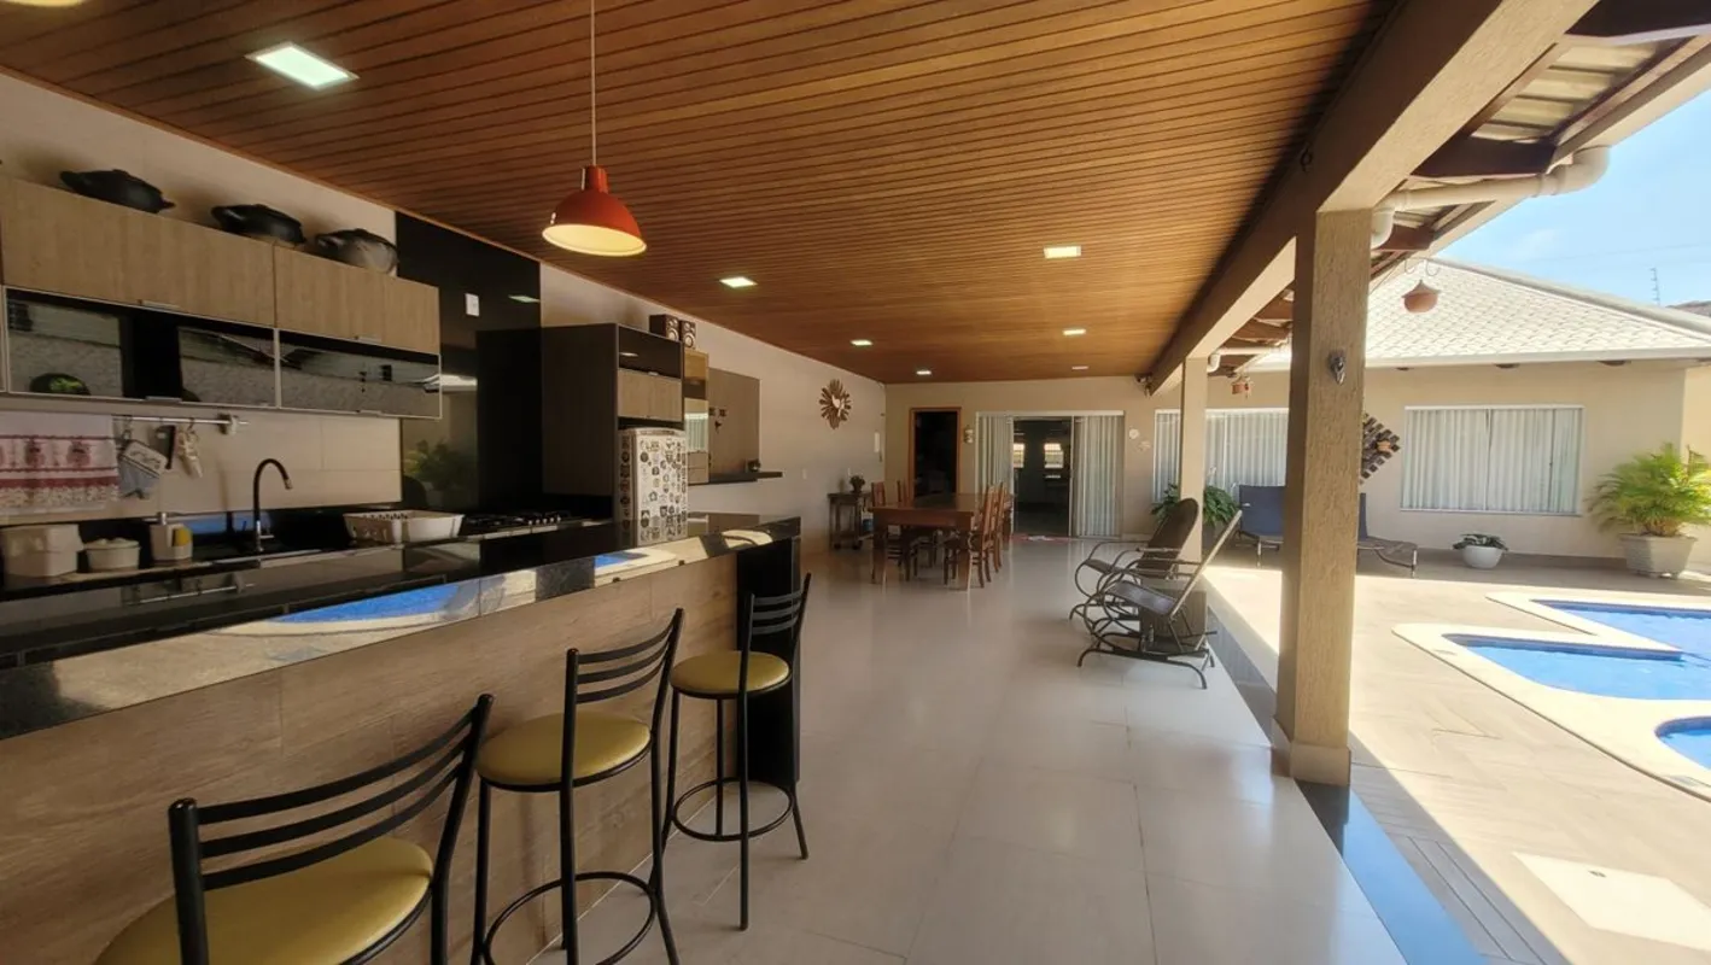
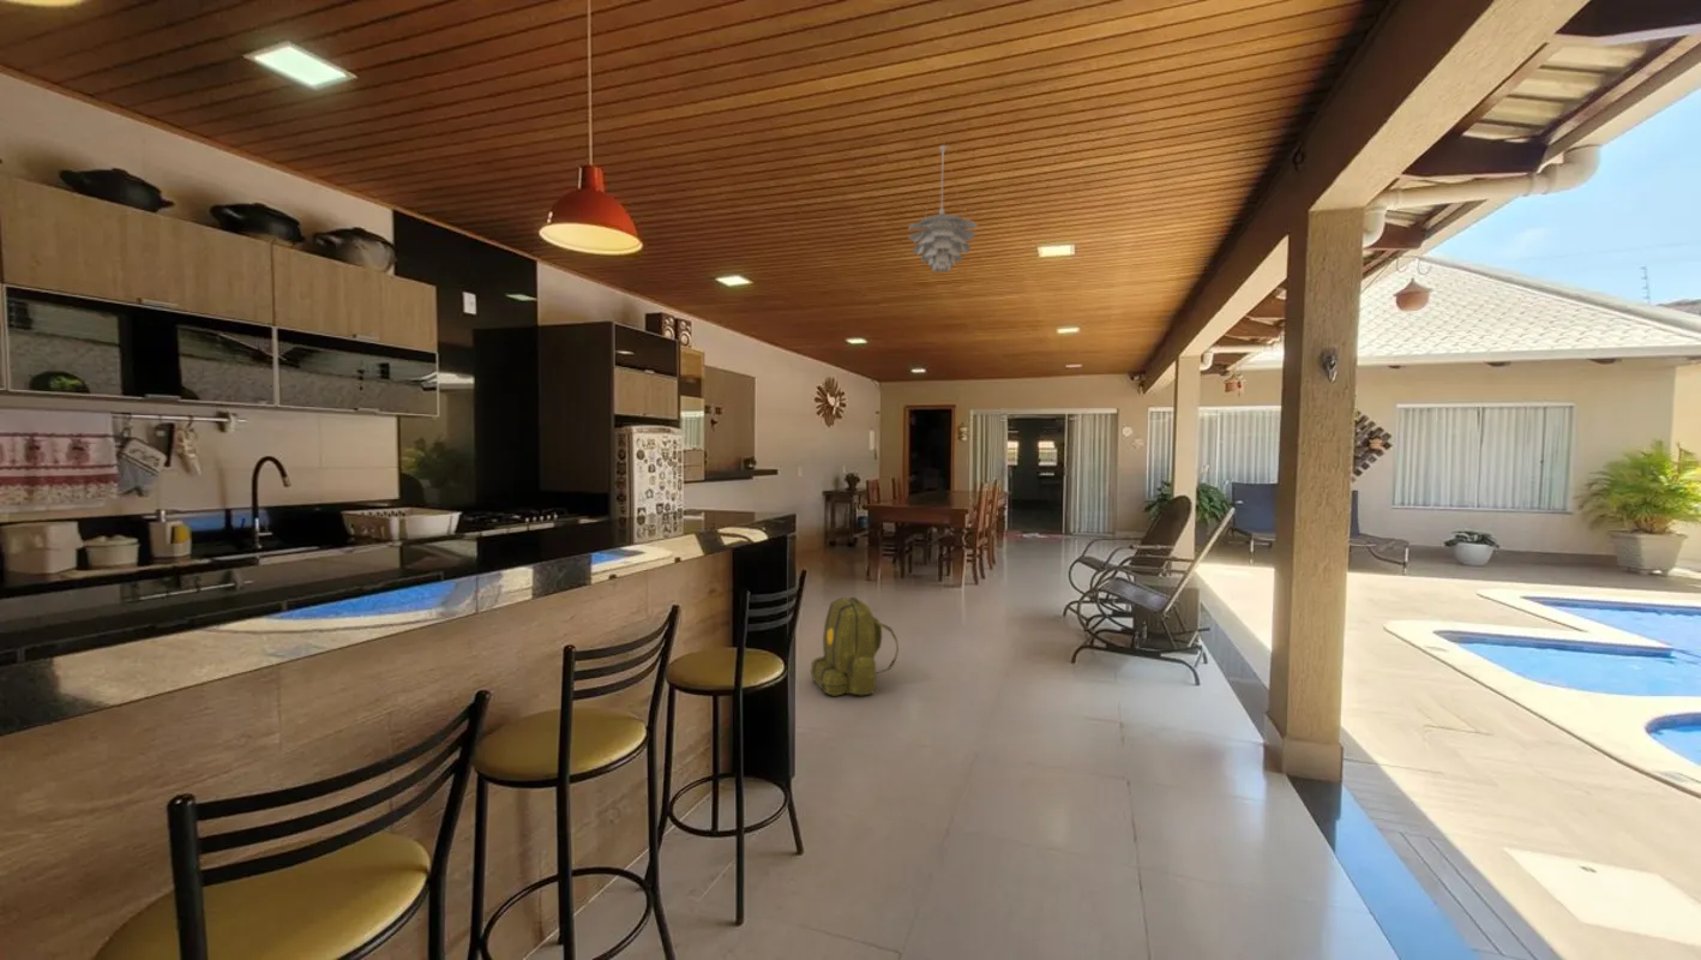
+ pendant light [907,144,979,274]
+ backpack [810,596,900,696]
